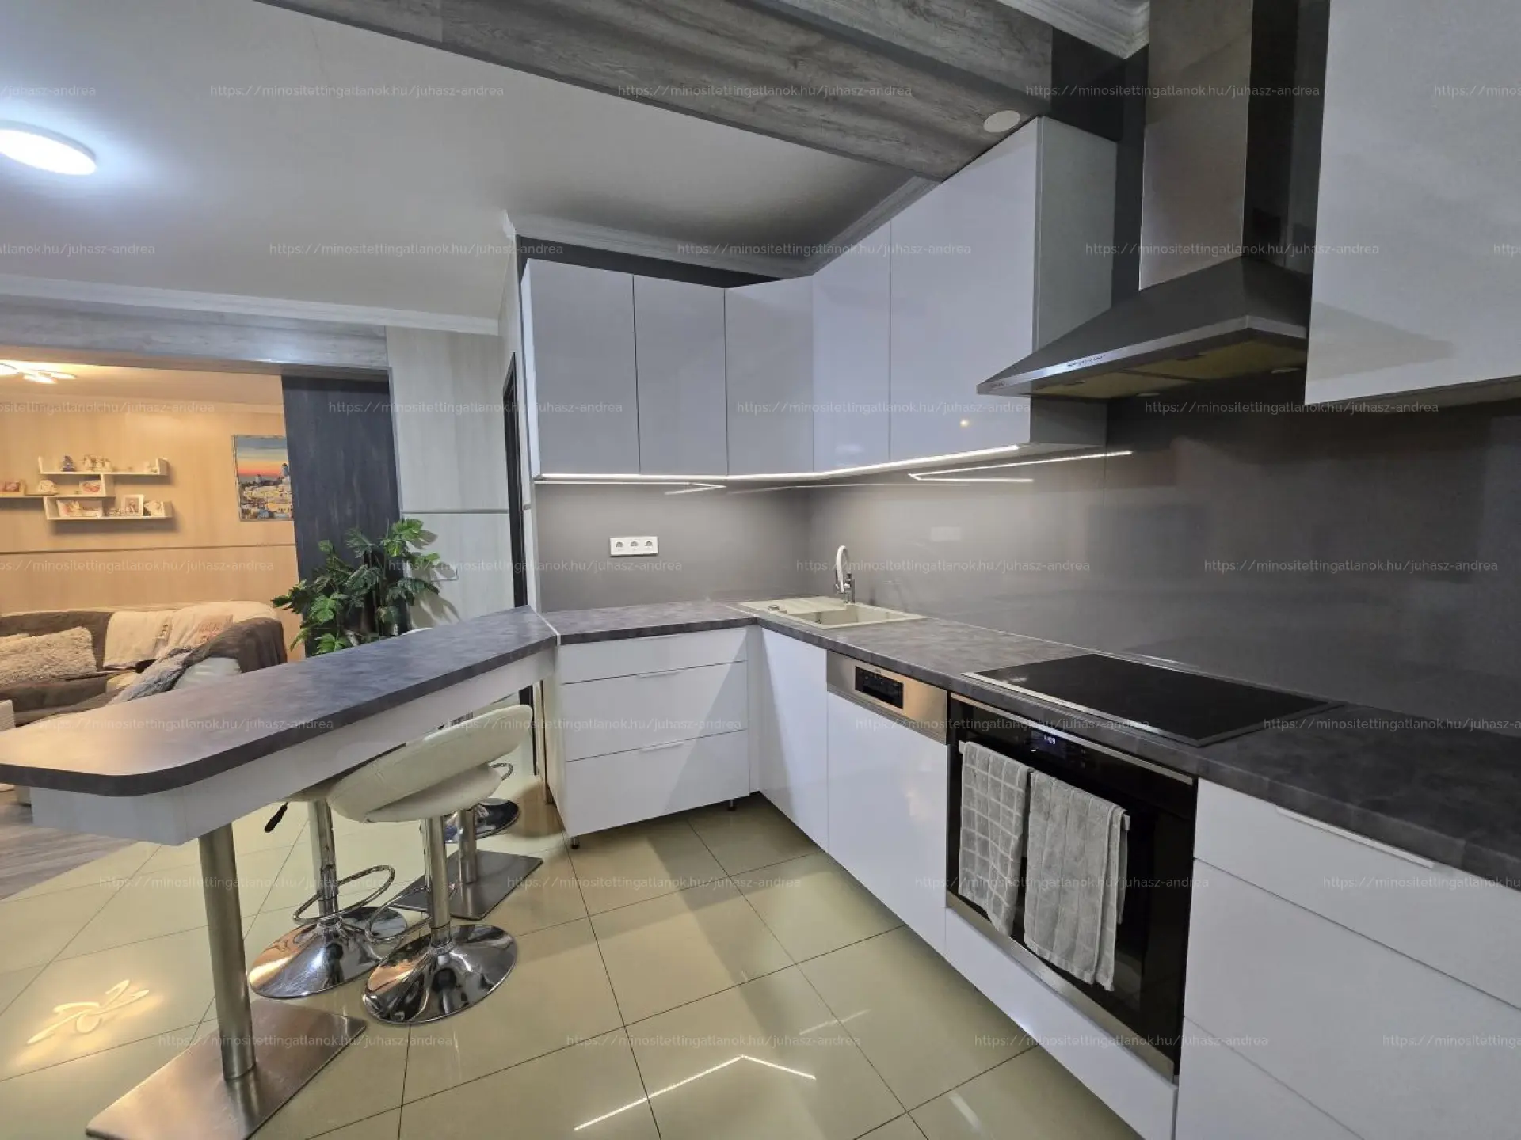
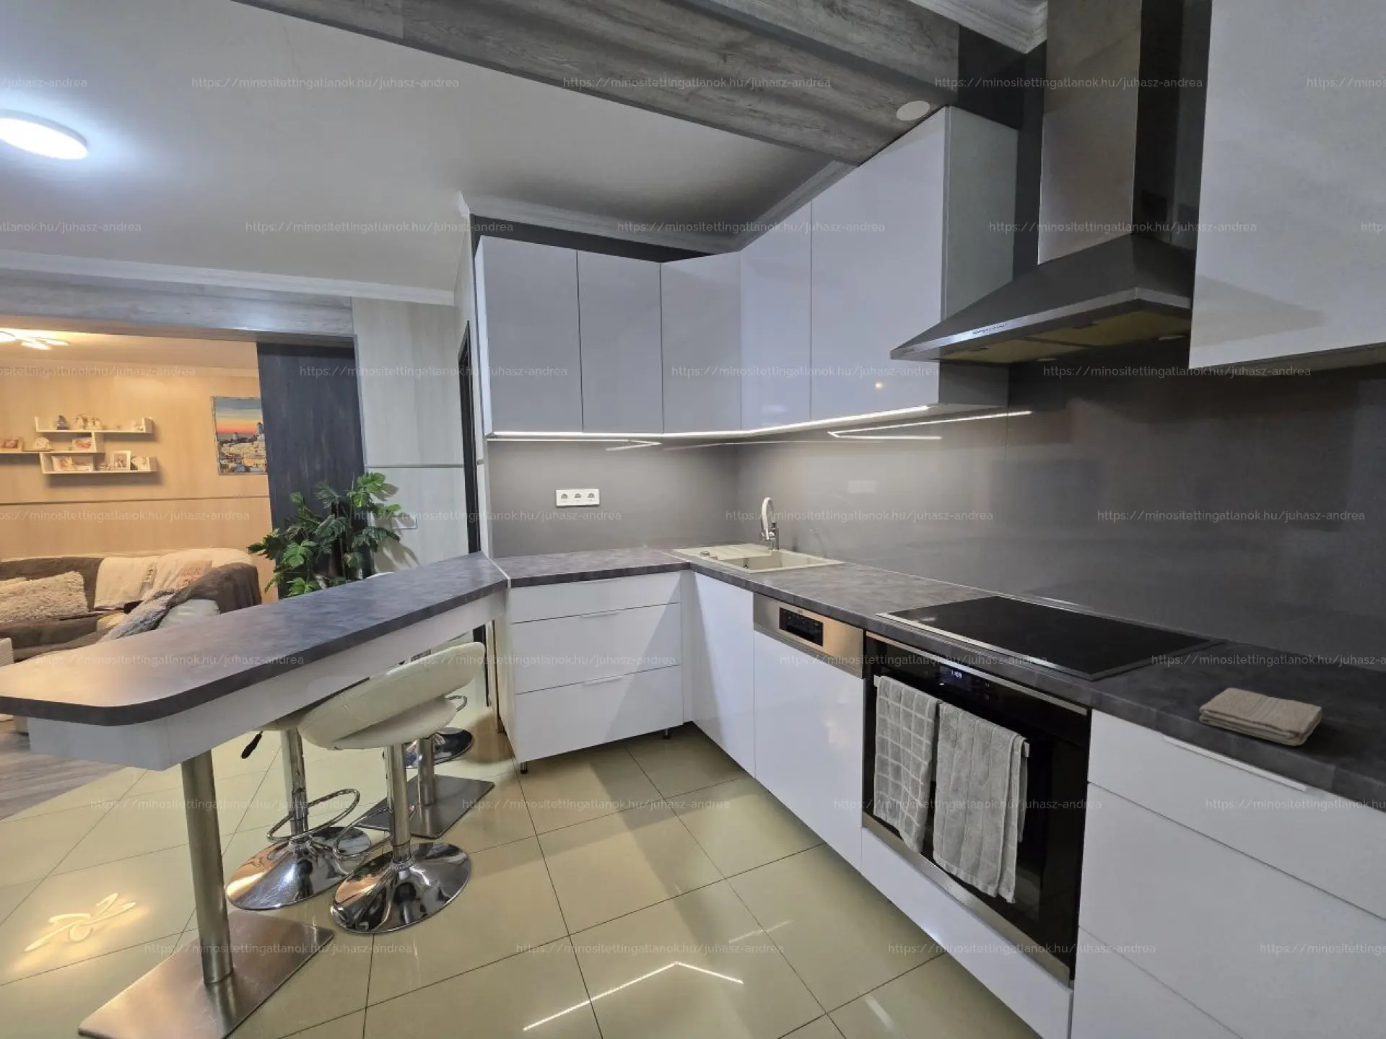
+ washcloth [1198,686,1323,747]
